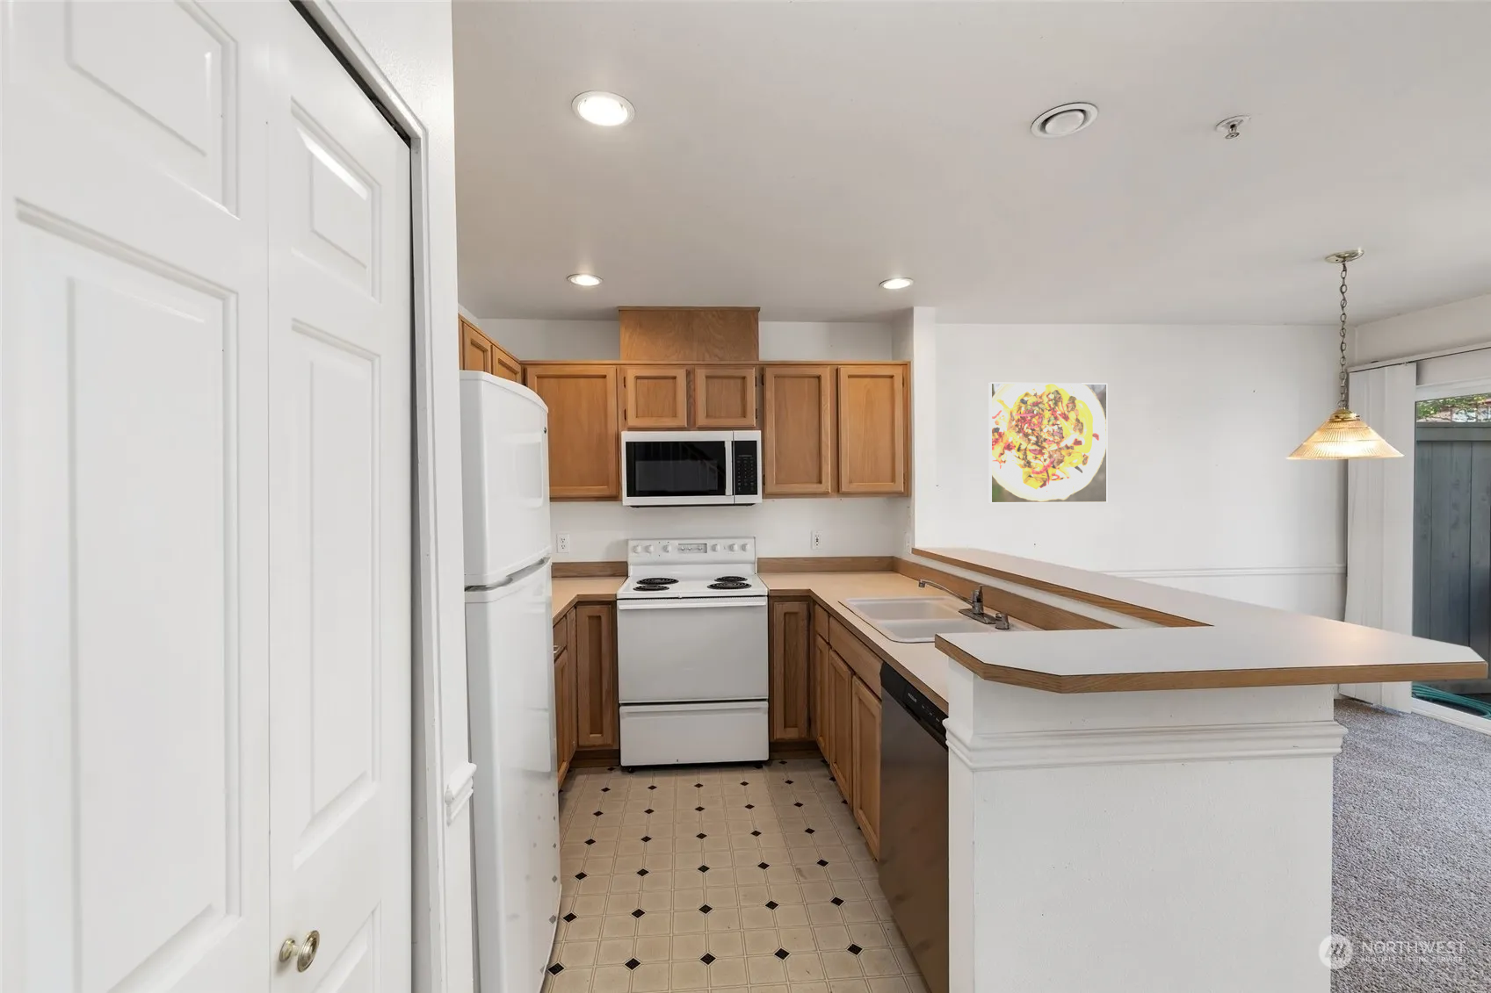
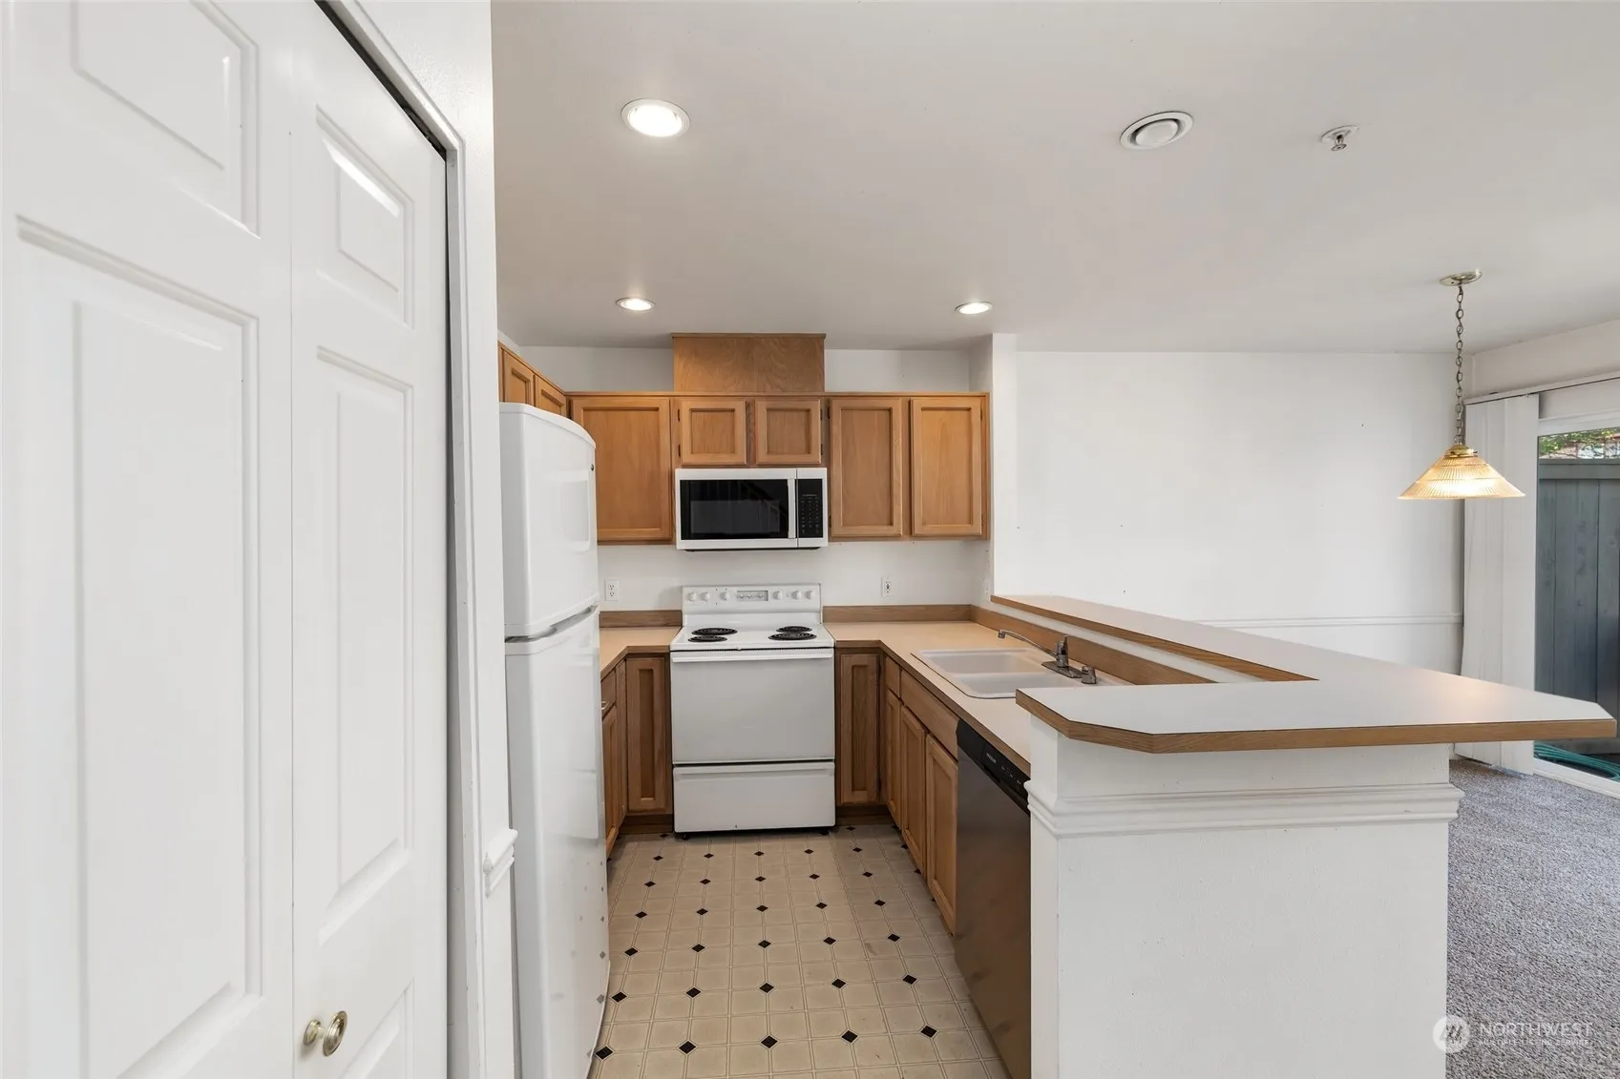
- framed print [988,382,1107,504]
